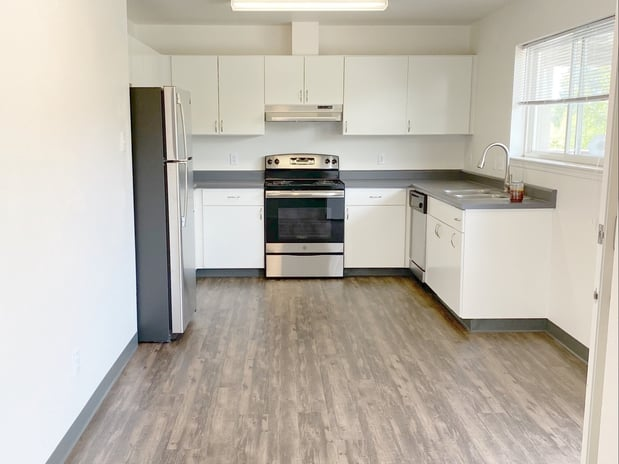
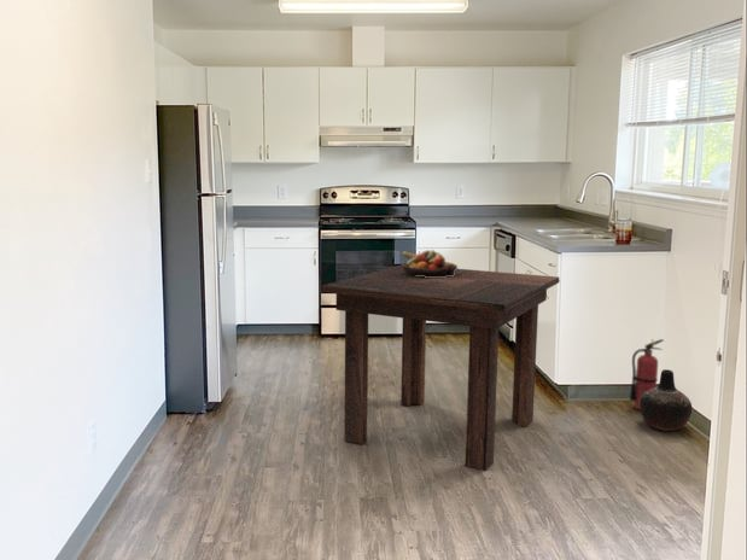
+ dining table [321,264,560,472]
+ fire extinguisher [629,338,665,412]
+ vase [638,368,693,432]
+ fruit bowl [401,249,459,278]
